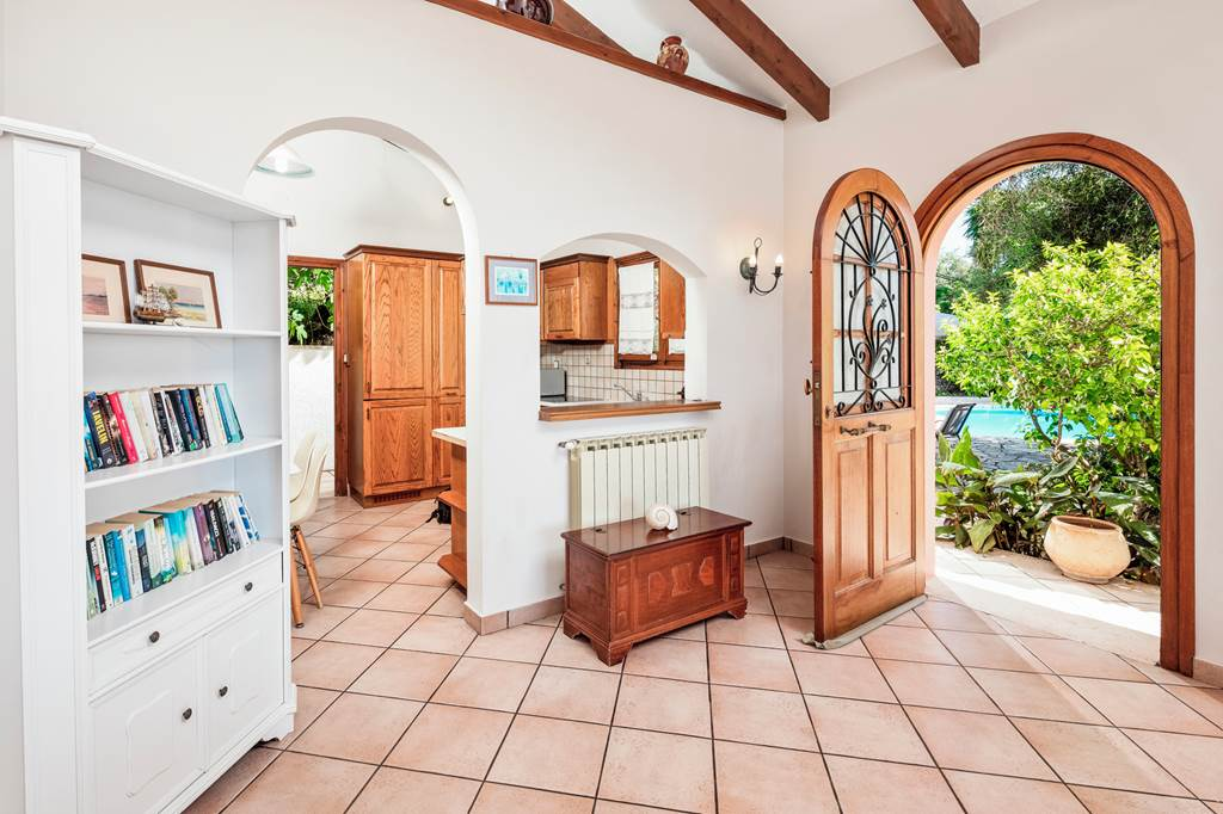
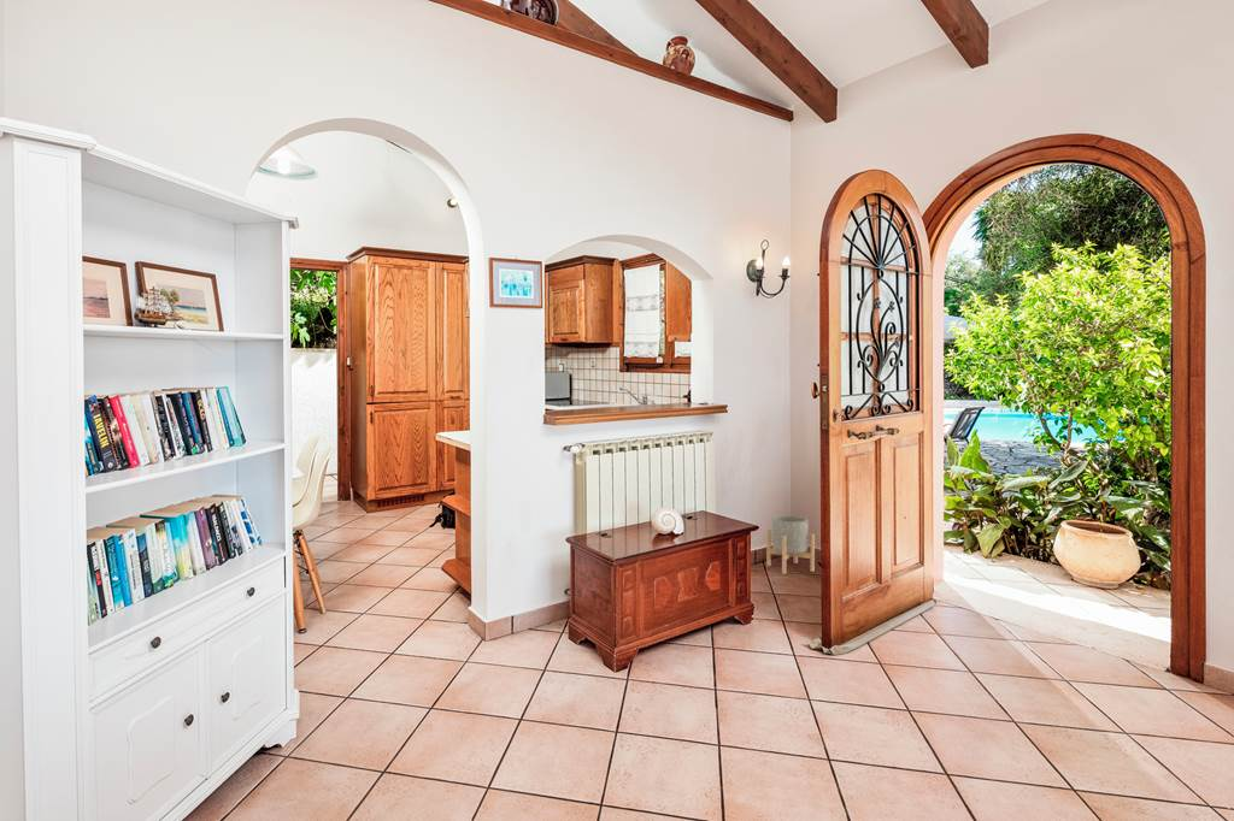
+ planter [765,515,816,575]
